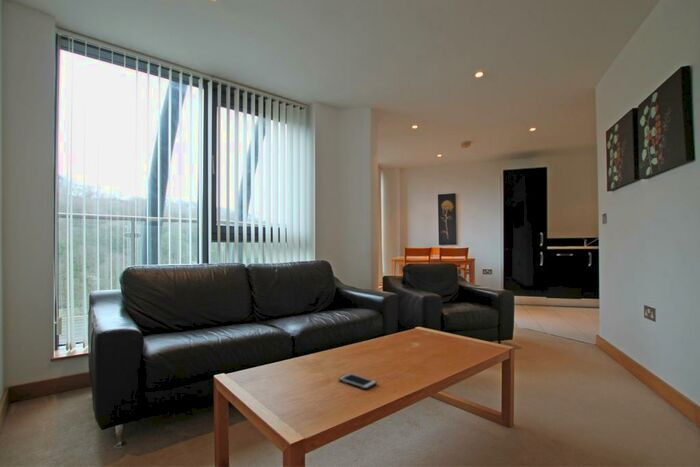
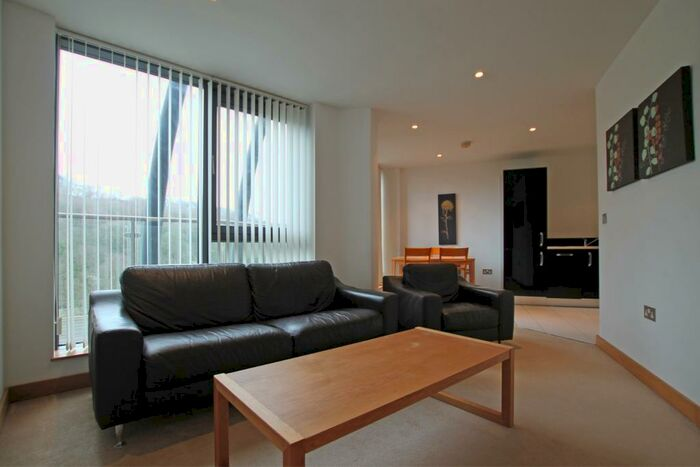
- cell phone [338,372,378,390]
